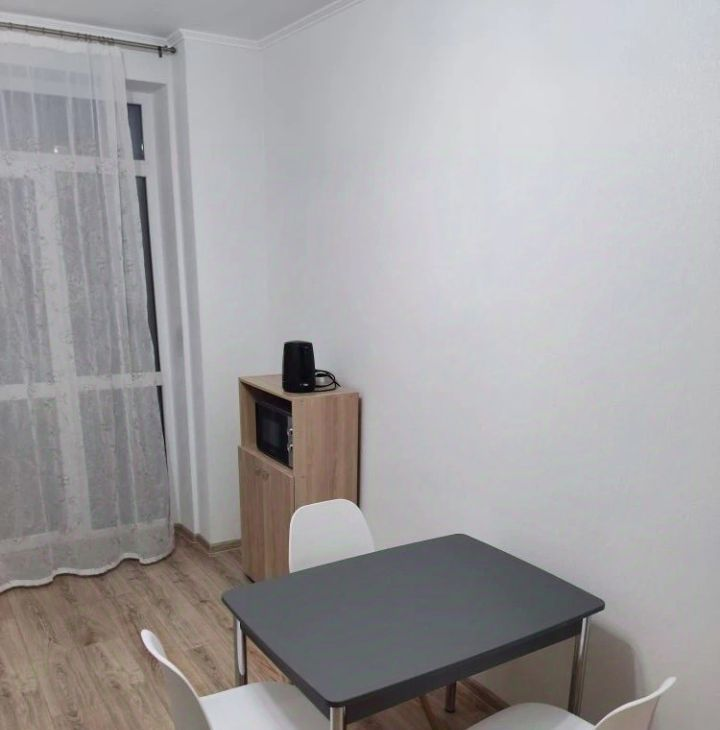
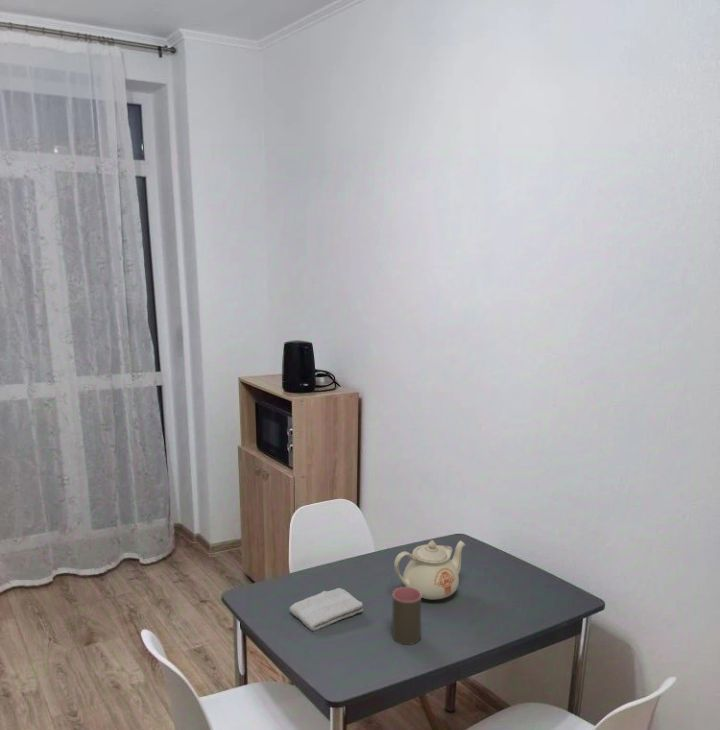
+ cup [391,586,422,646]
+ teapot [393,539,466,601]
+ washcloth [288,587,364,632]
